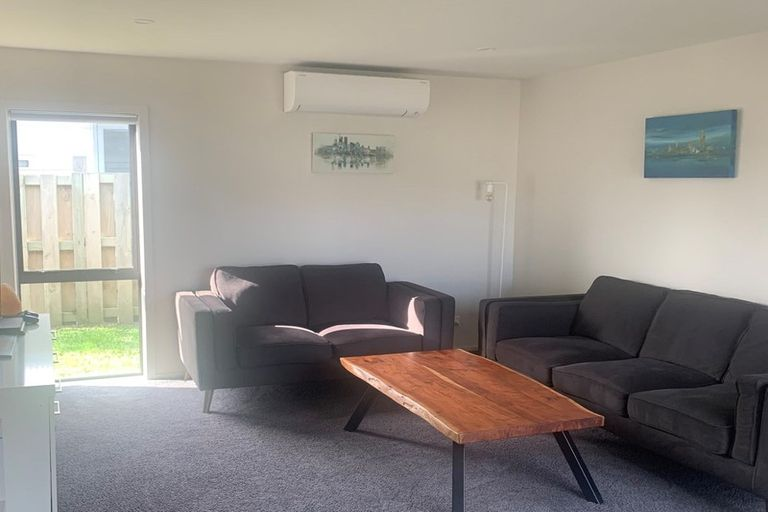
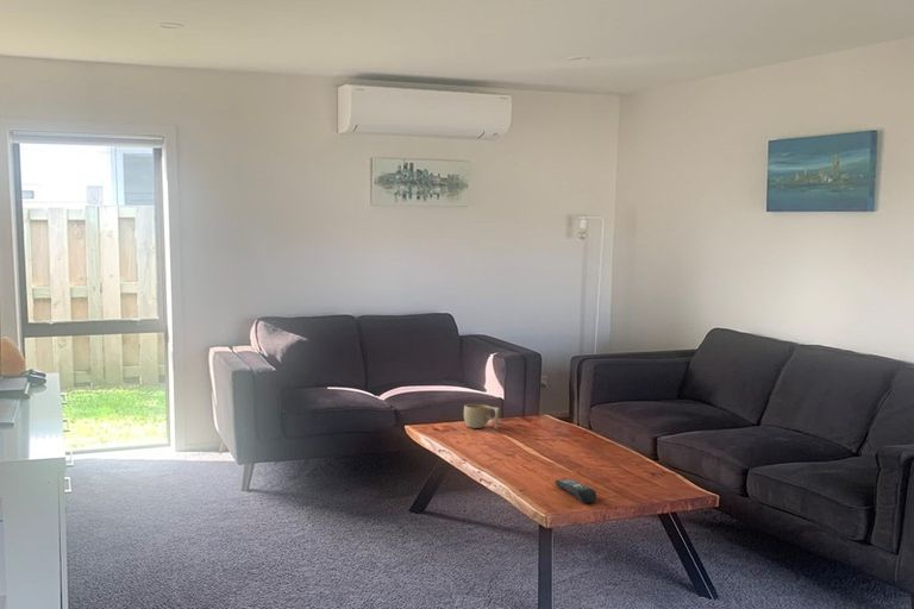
+ remote control [555,478,597,504]
+ cup [463,403,501,429]
